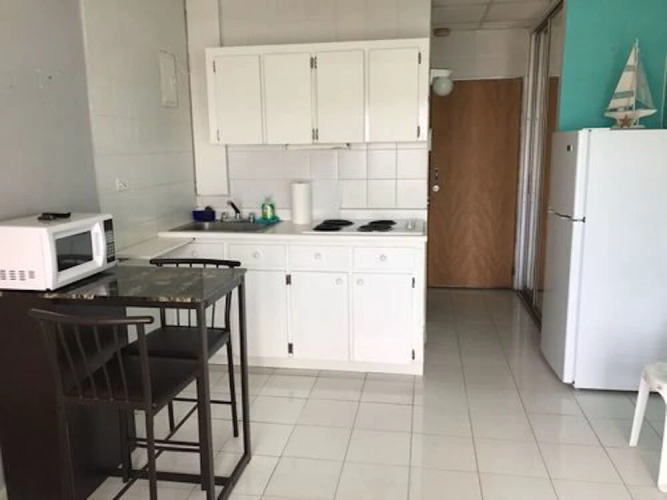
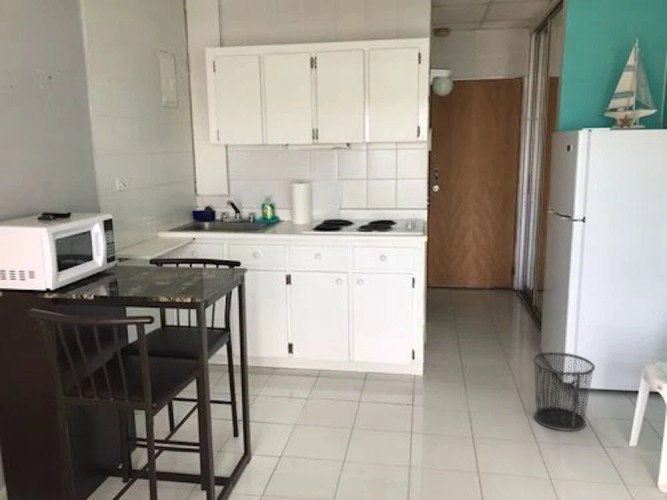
+ trash can [532,351,596,432]
